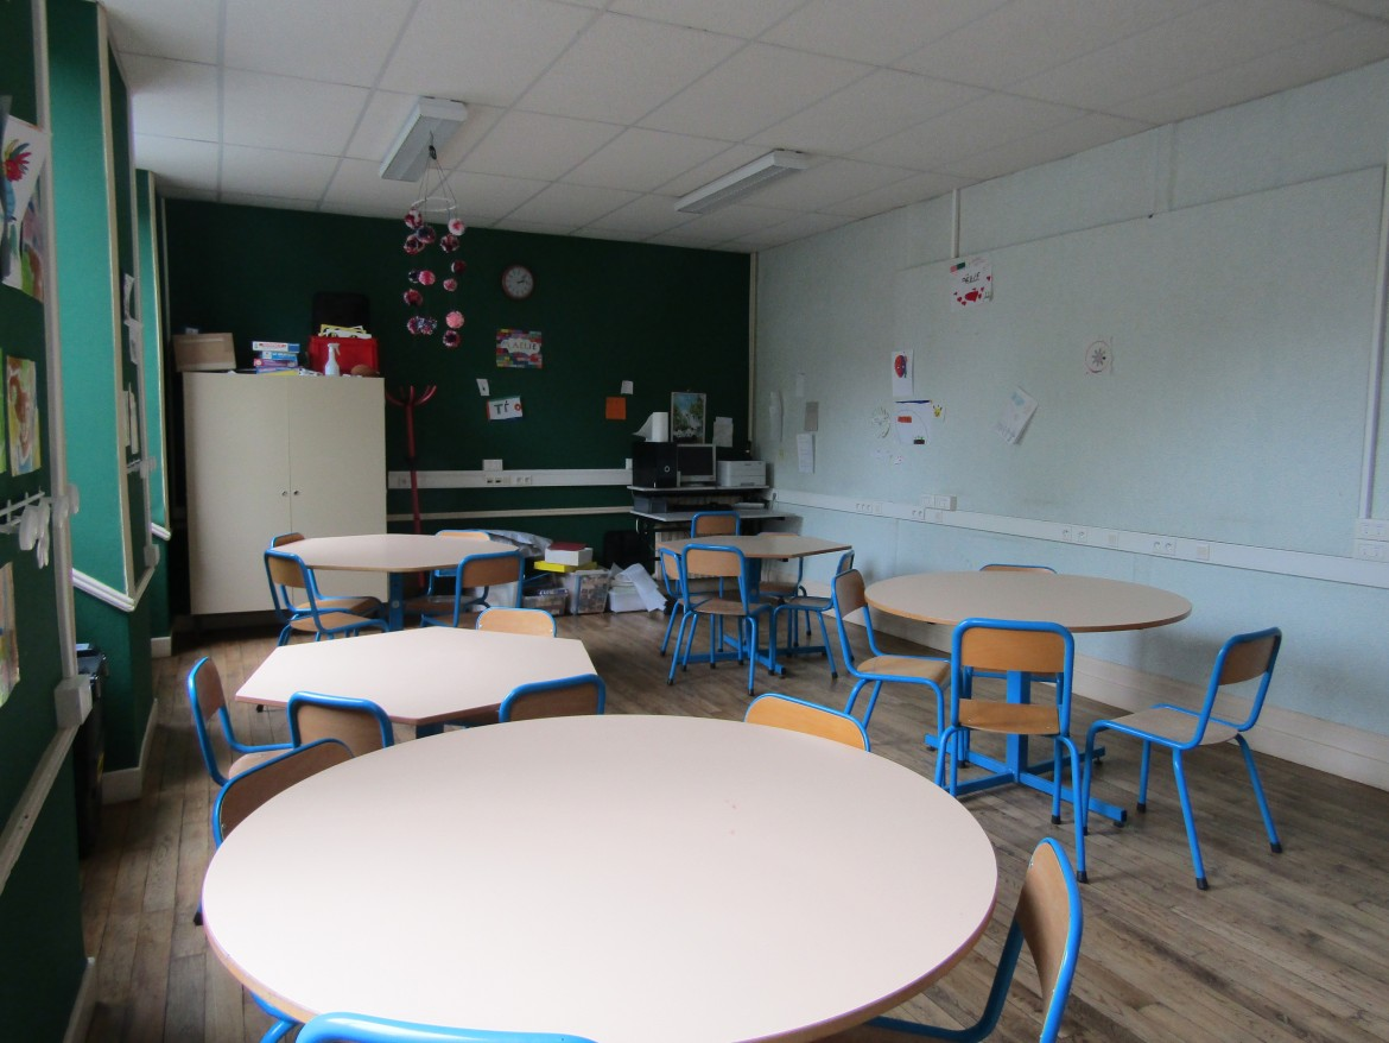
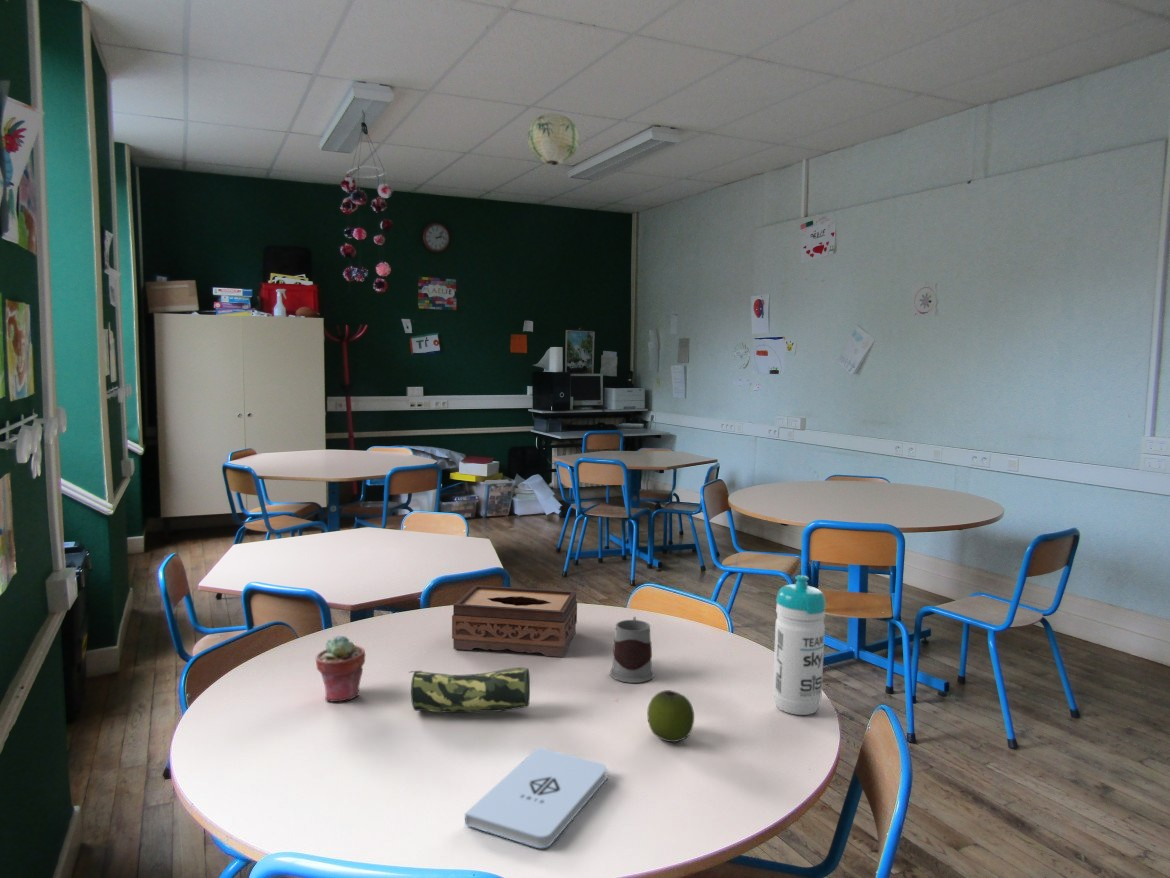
+ apple [646,689,695,743]
+ mug [609,616,655,684]
+ paper lantern [527,112,580,166]
+ notepad [464,746,608,849]
+ tissue box [451,584,578,658]
+ water bottle [772,574,827,716]
+ pencil case [408,666,531,714]
+ potted succulent [315,635,367,703]
